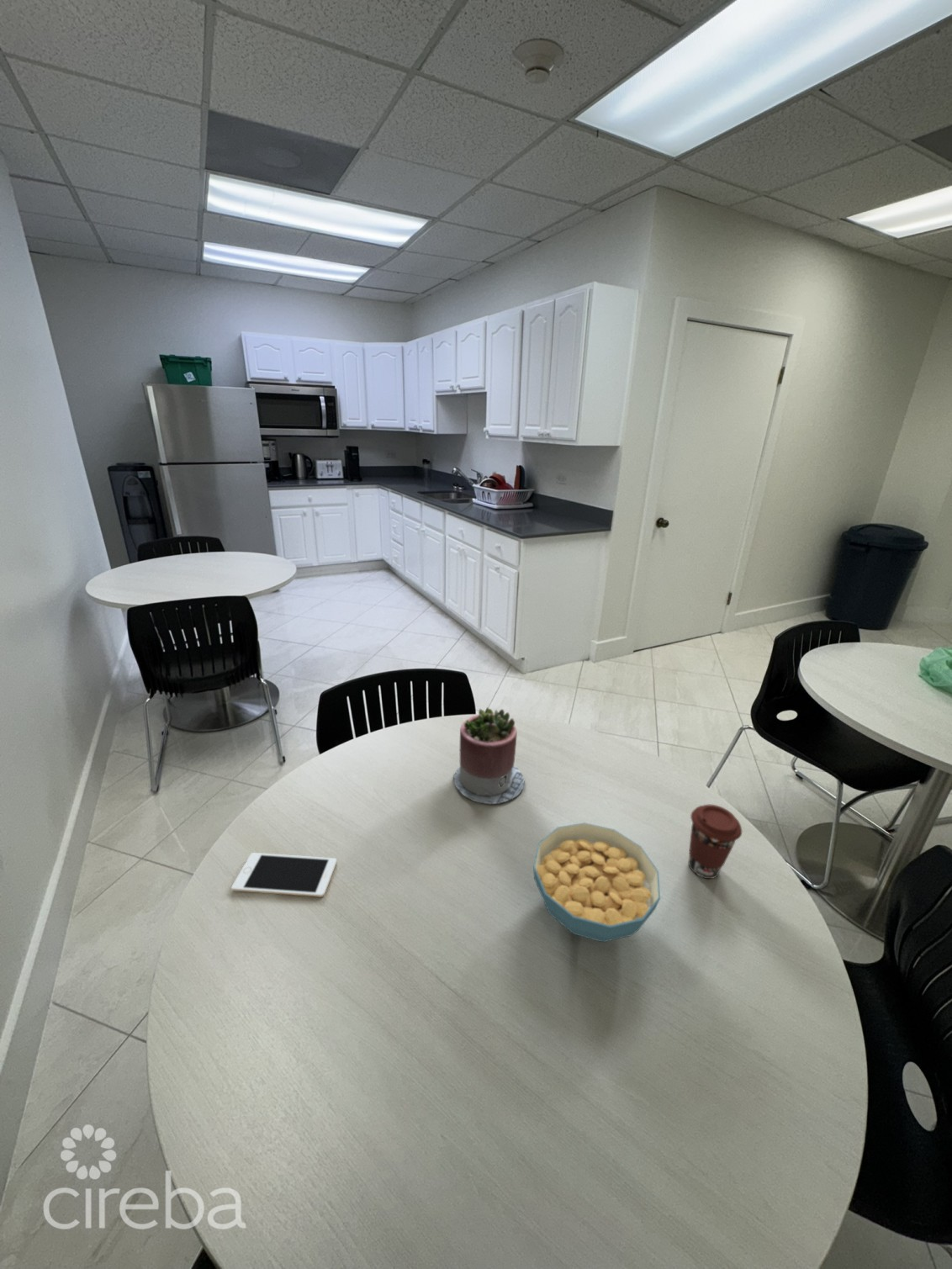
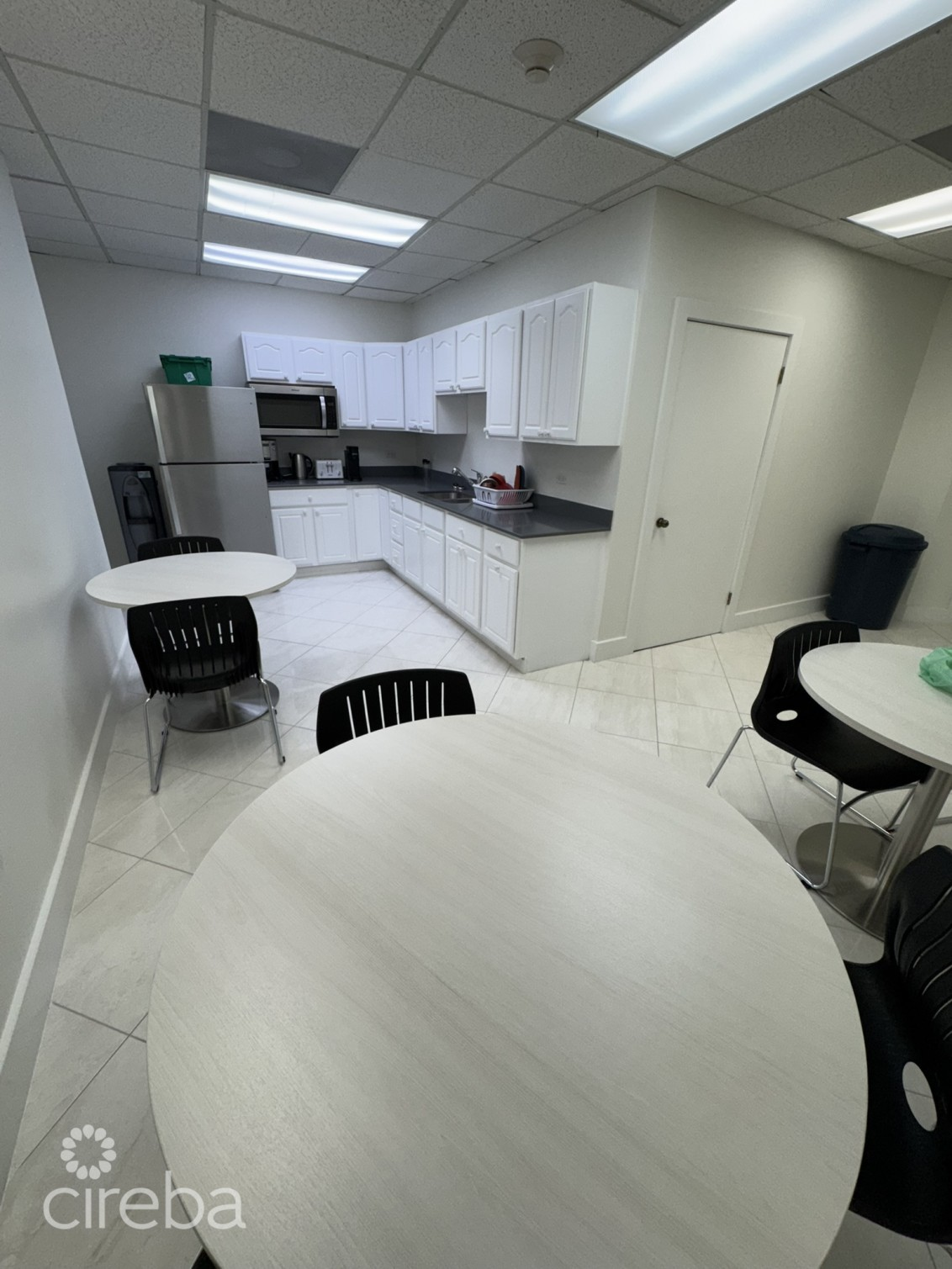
- coffee cup [688,804,743,880]
- succulent planter [453,706,525,805]
- cell phone [230,852,337,898]
- cereal bowl [532,822,661,943]
